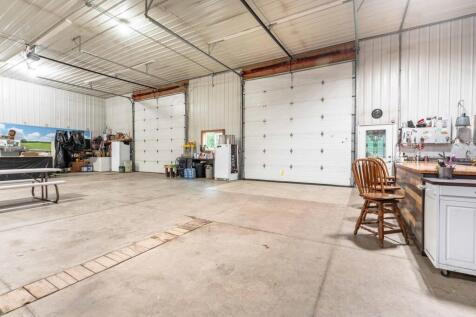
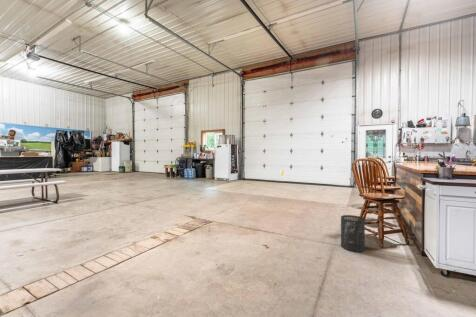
+ trash can [340,214,366,253]
